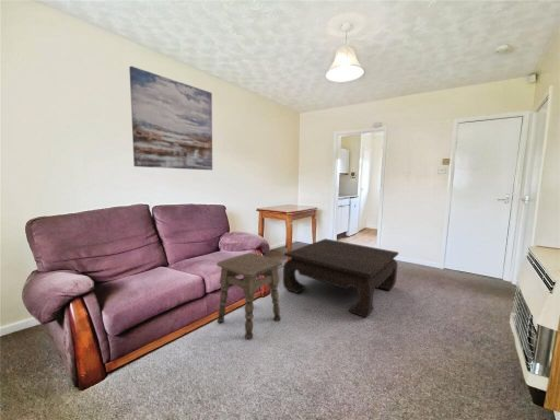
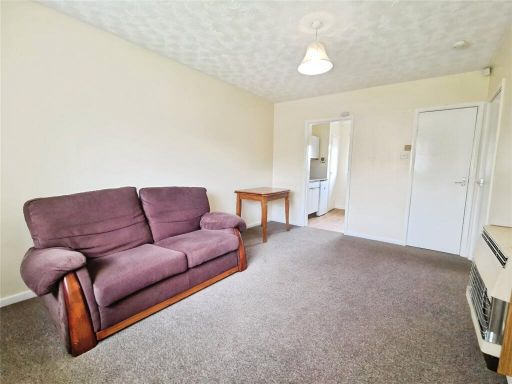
- wall art [128,66,213,171]
- coffee table [282,237,399,318]
- side table [215,252,283,341]
